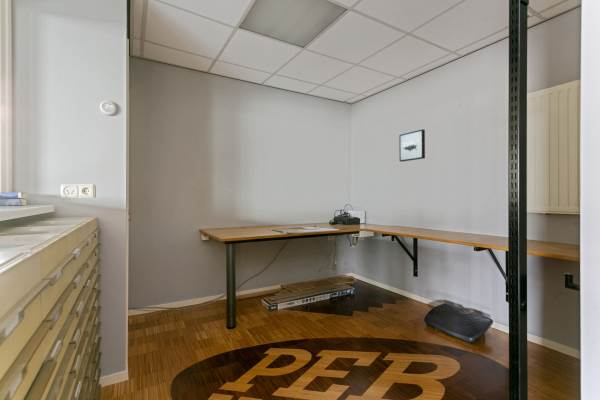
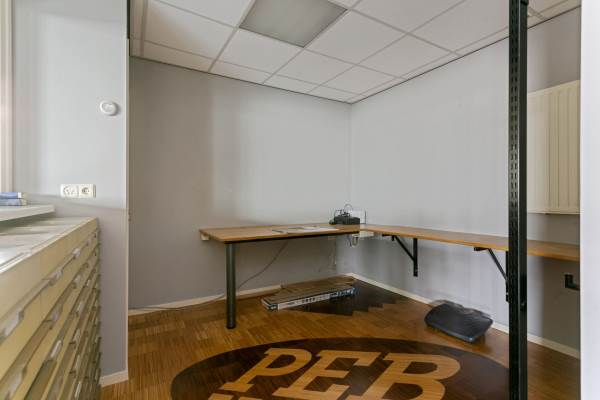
- wall art [398,128,426,163]
